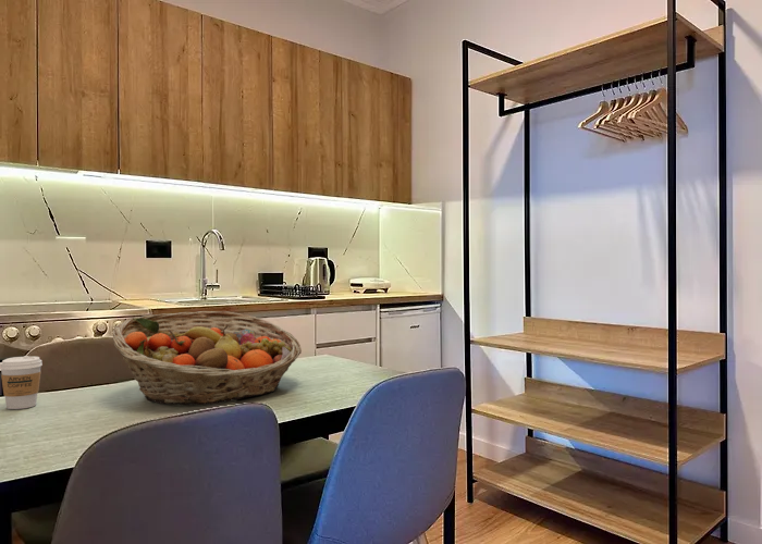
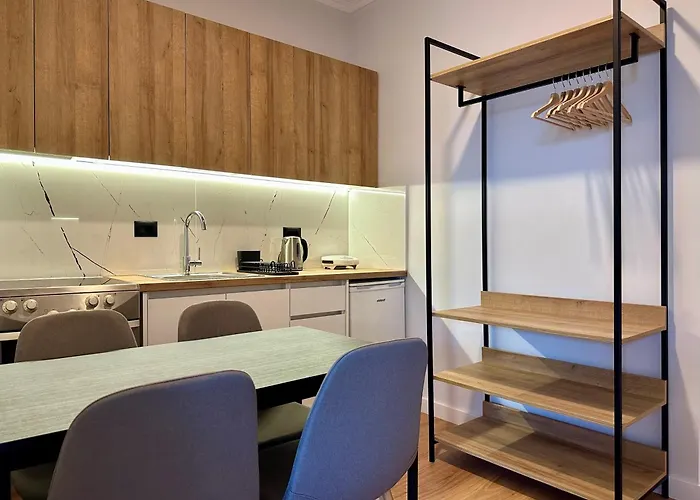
- fruit basket [112,310,303,406]
- coffee cup [0,355,44,410]
